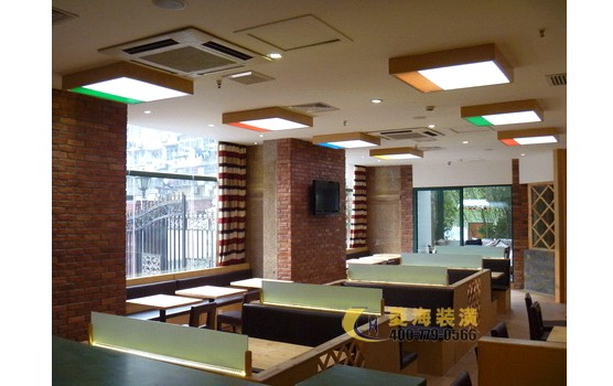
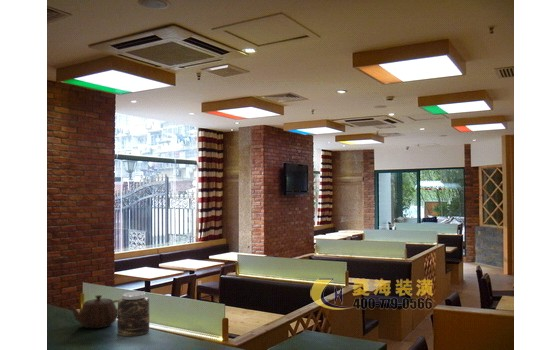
+ jar [116,291,150,337]
+ teapot [68,294,119,329]
